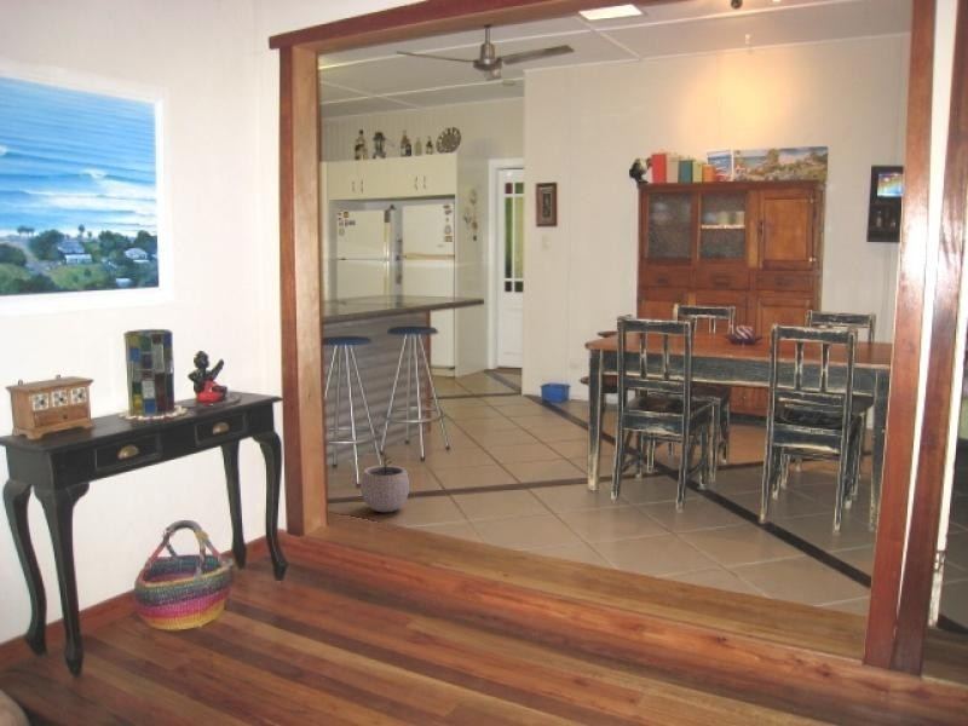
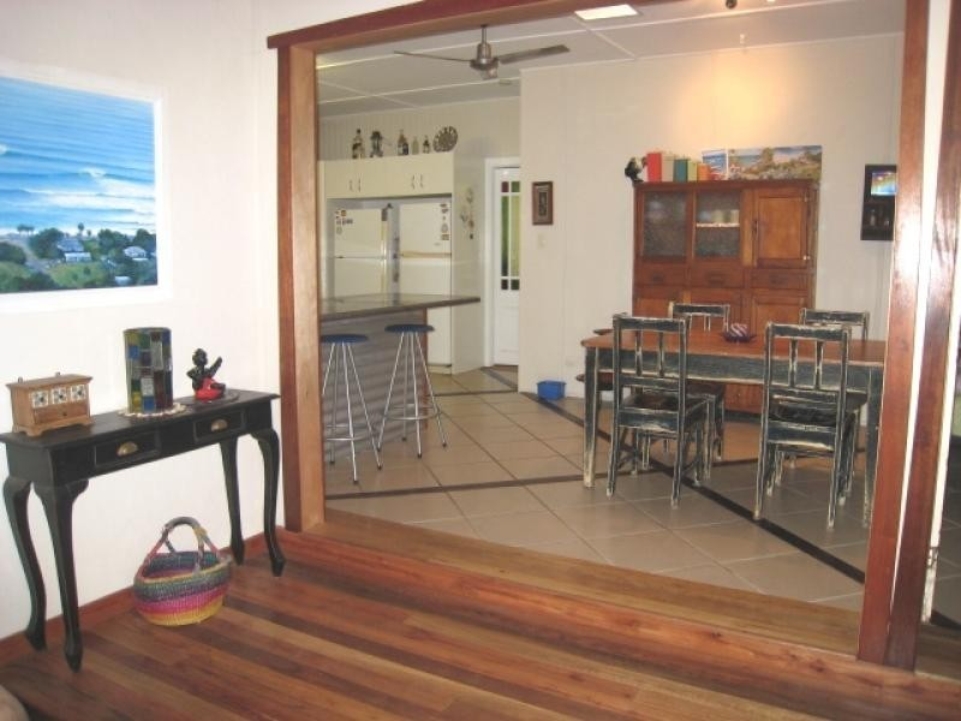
- plant pot [361,451,410,513]
